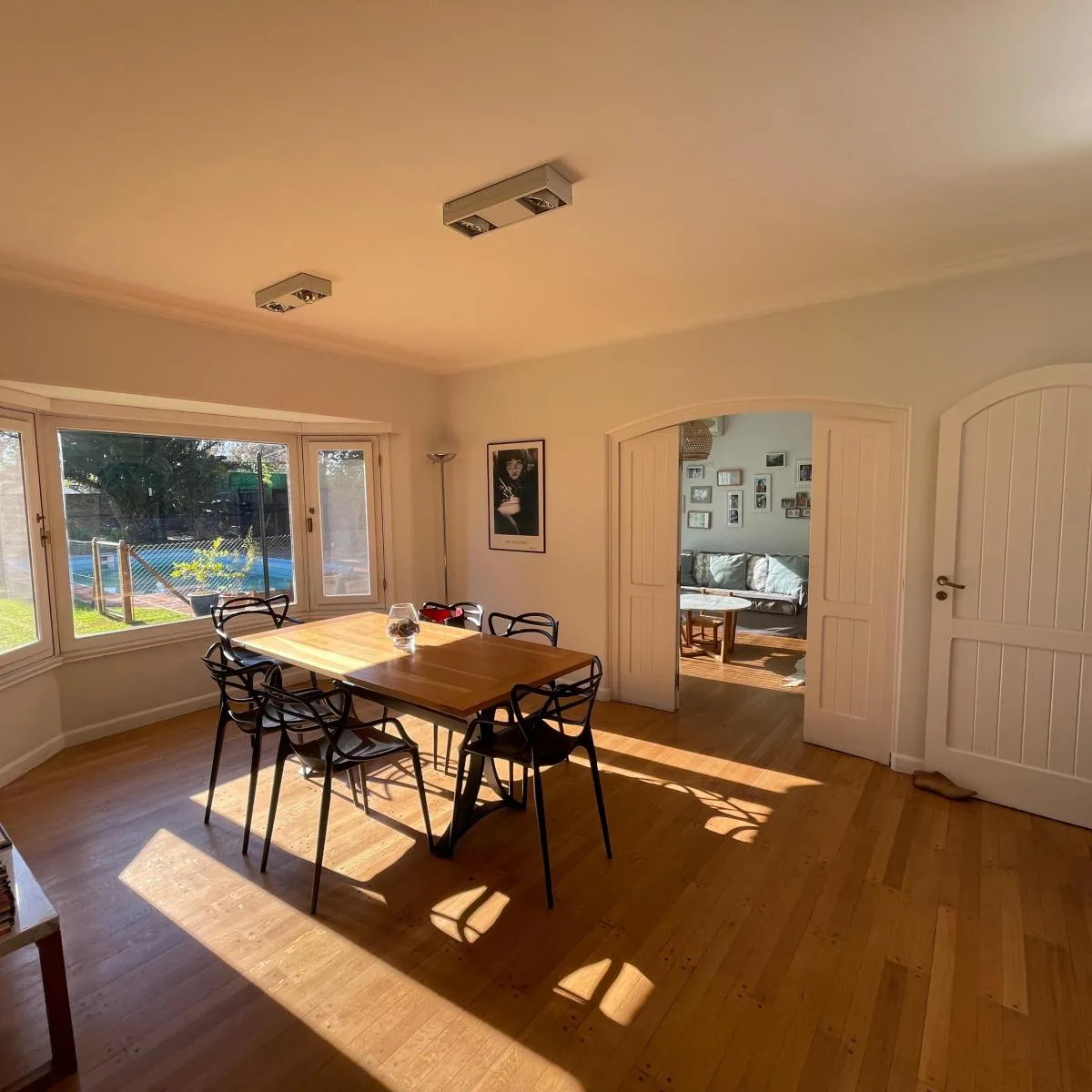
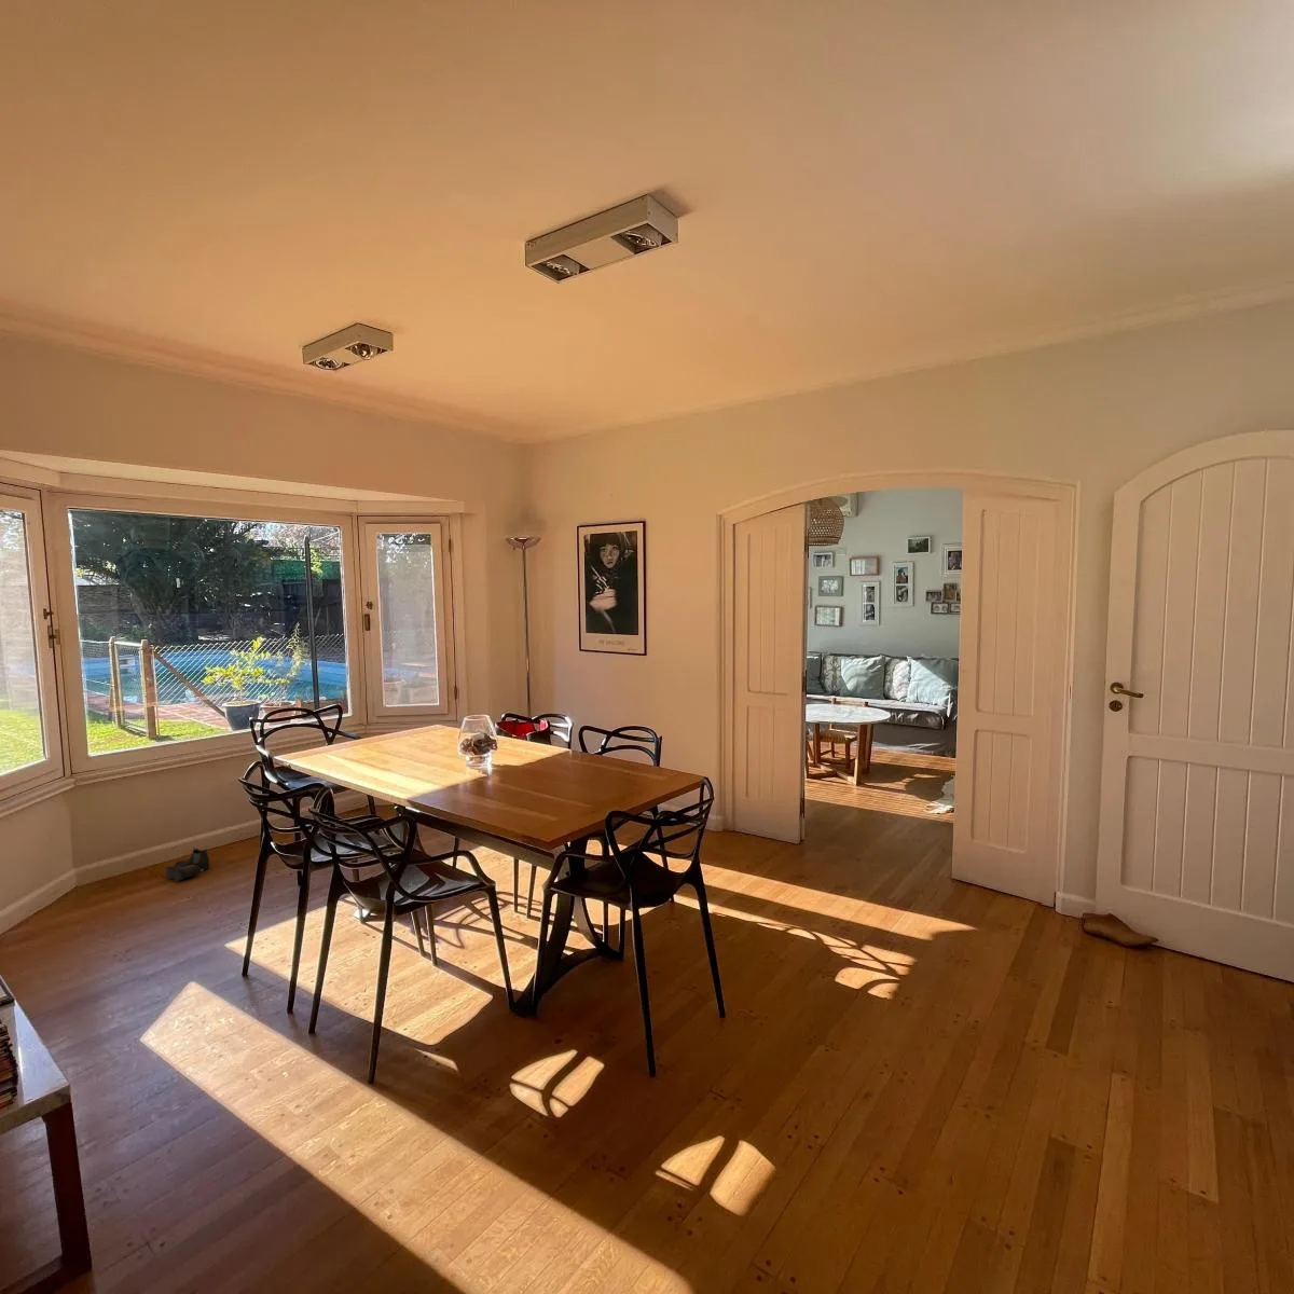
+ boots [165,846,210,882]
